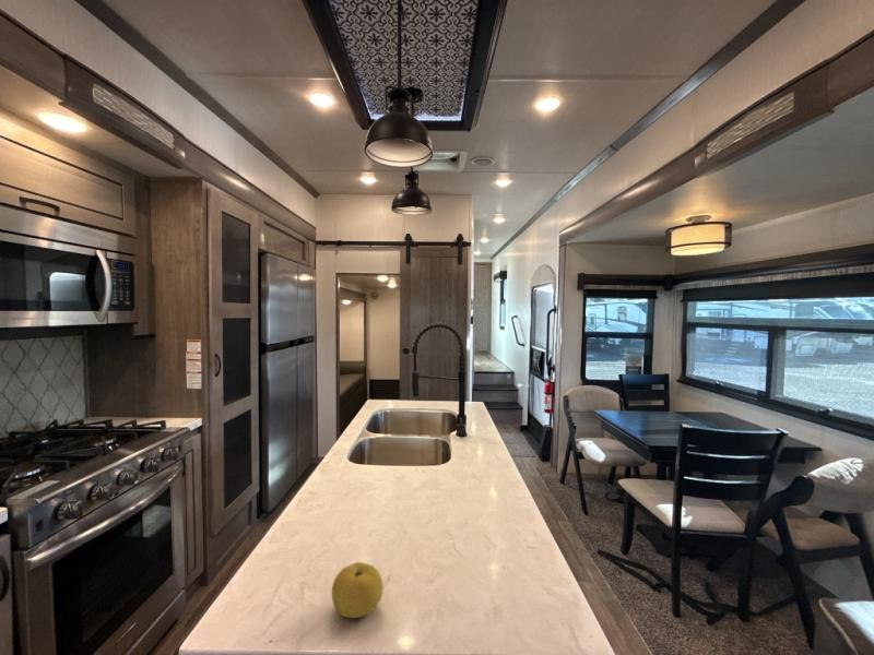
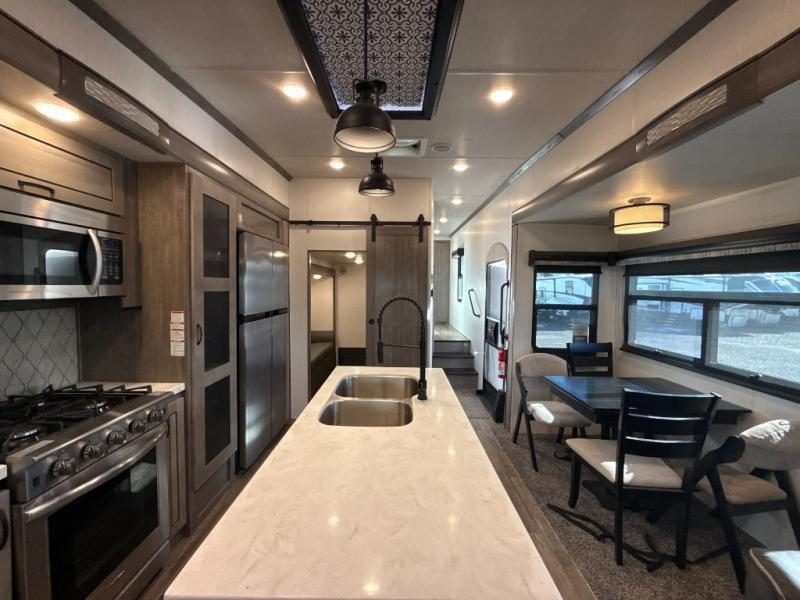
- fruit [331,561,385,619]
